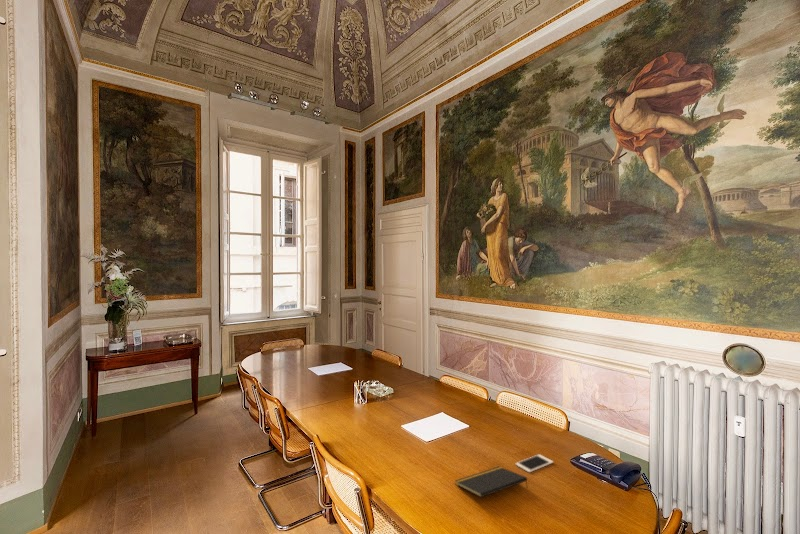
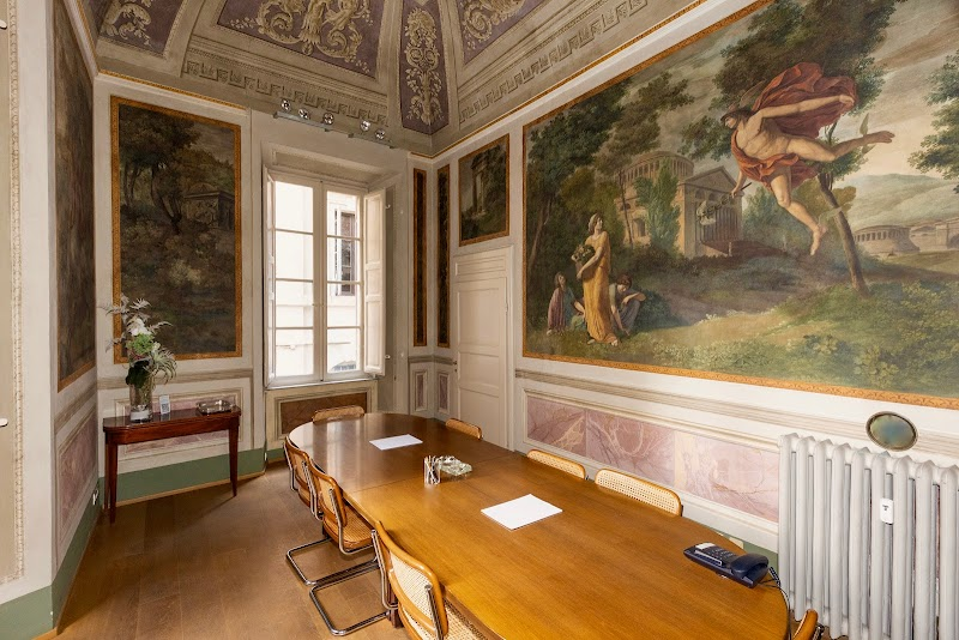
- cell phone [515,453,554,473]
- notepad [454,466,529,498]
